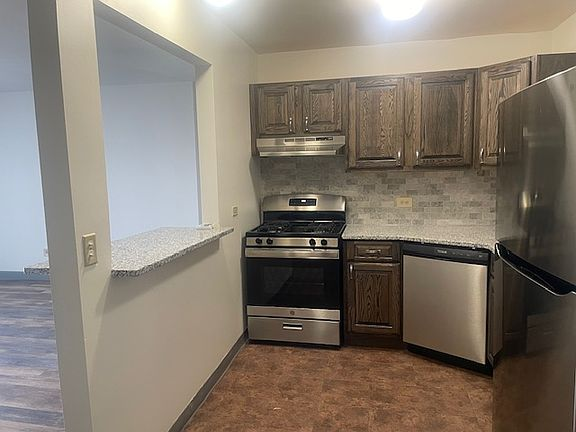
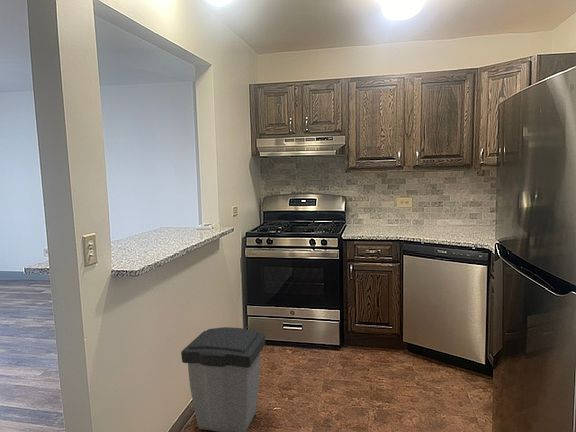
+ trash can [180,326,266,432]
